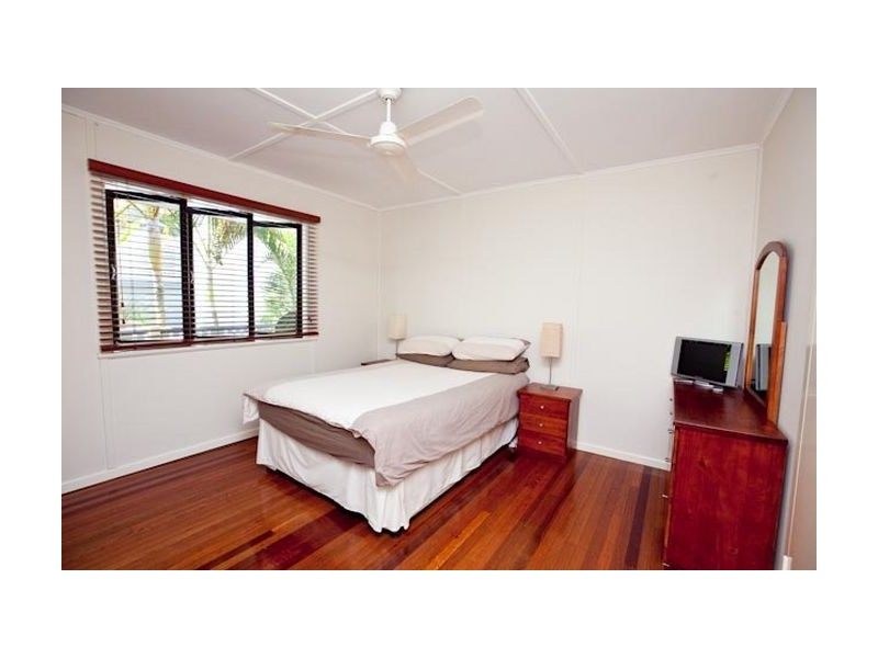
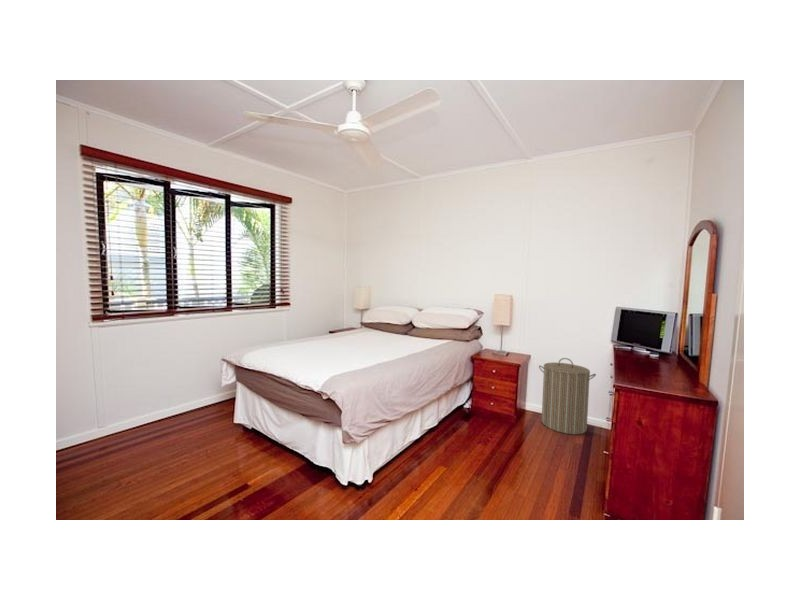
+ laundry hamper [538,357,597,435]
